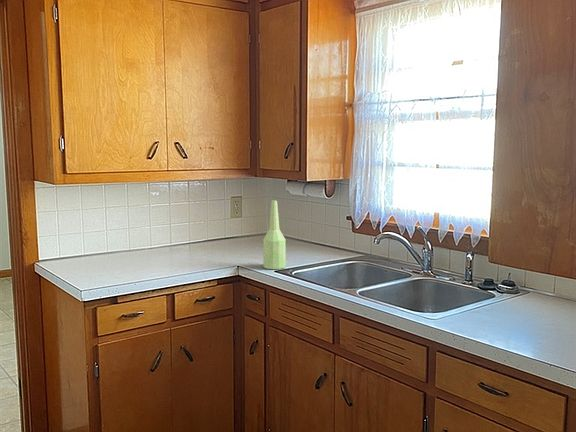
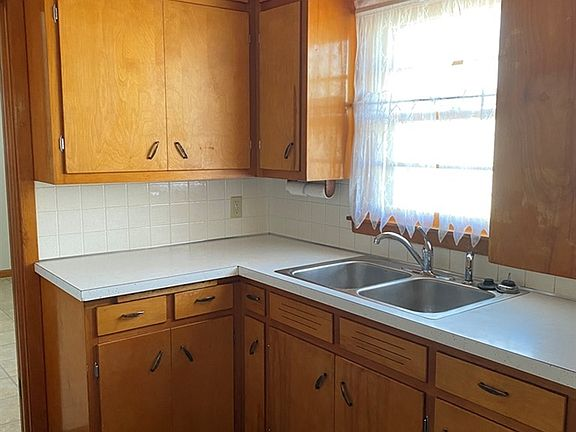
- bottle [262,199,287,270]
